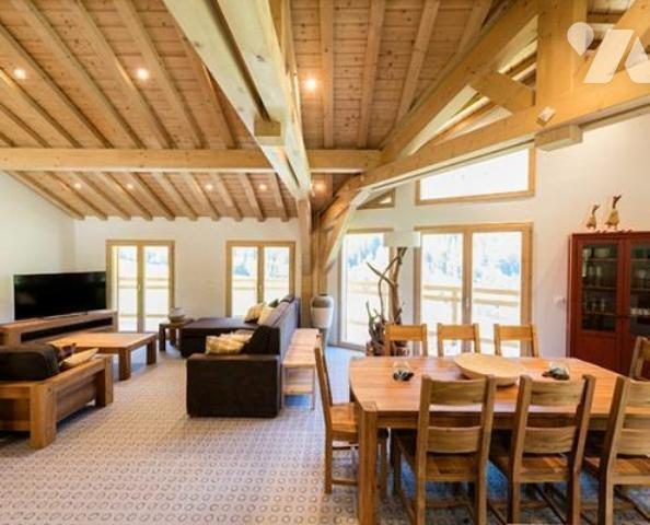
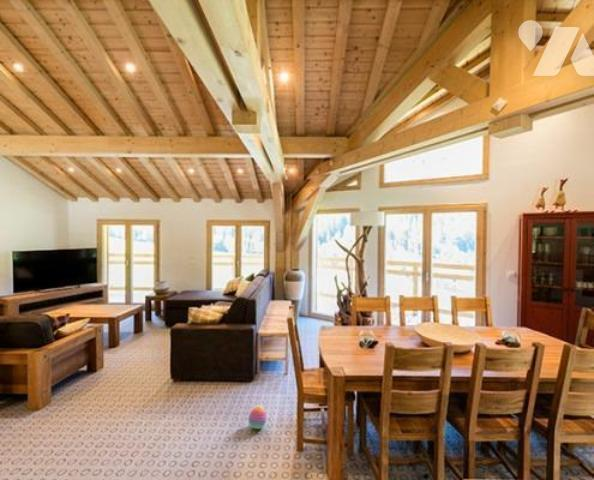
+ stacking toy [247,404,268,430]
